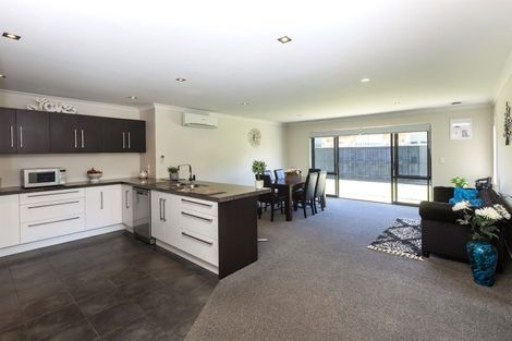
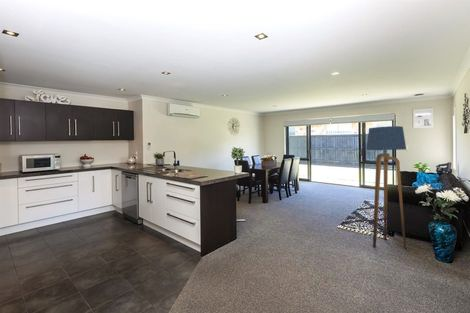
+ floor lamp [365,125,407,249]
